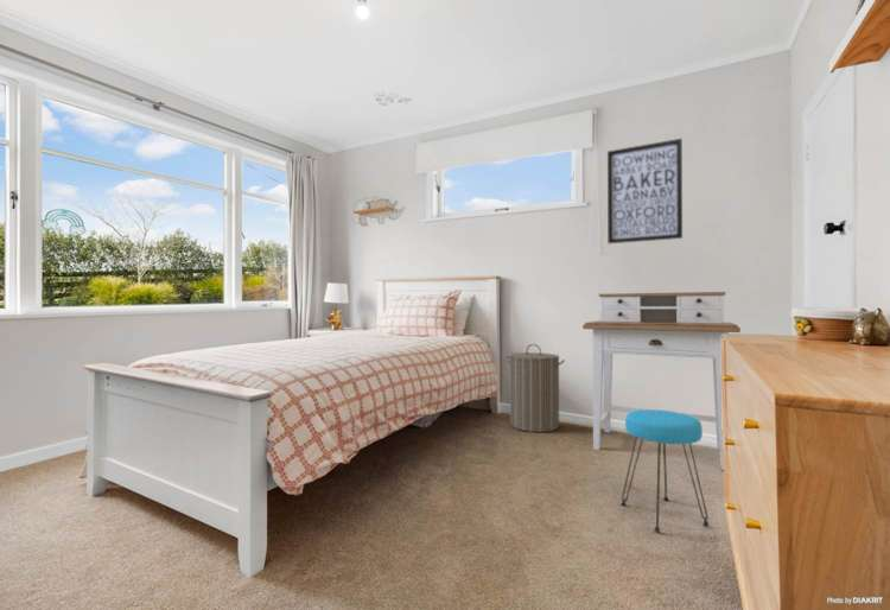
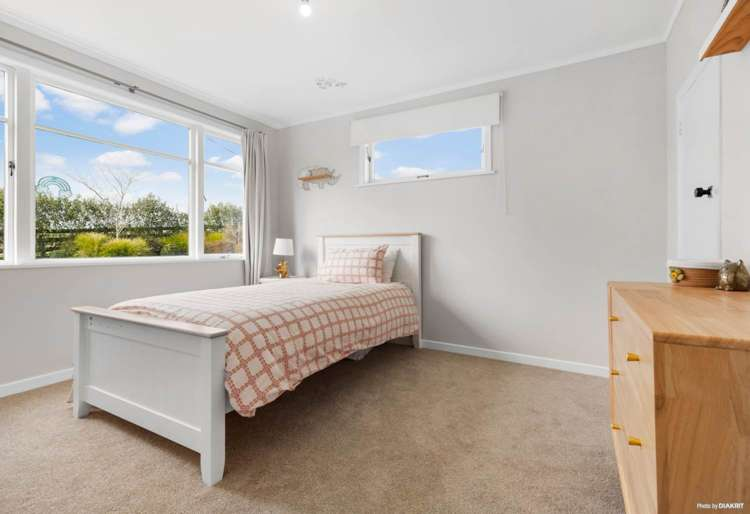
- wall art [606,138,684,244]
- desk [581,291,742,471]
- laundry hamper [504,343,566,433]
- stool [619,408,711,533]
